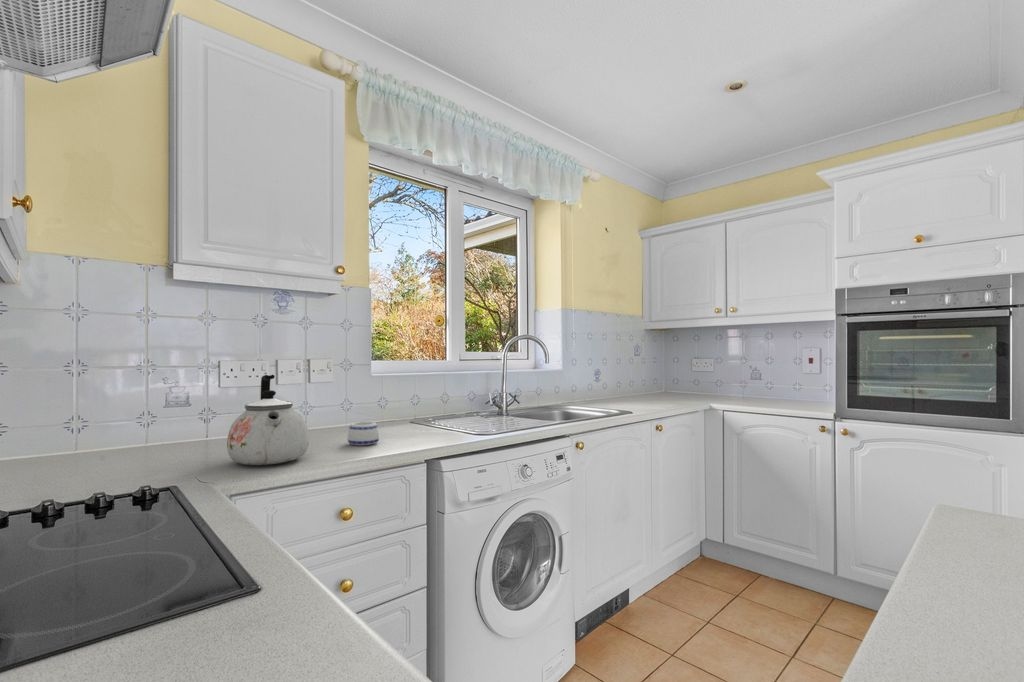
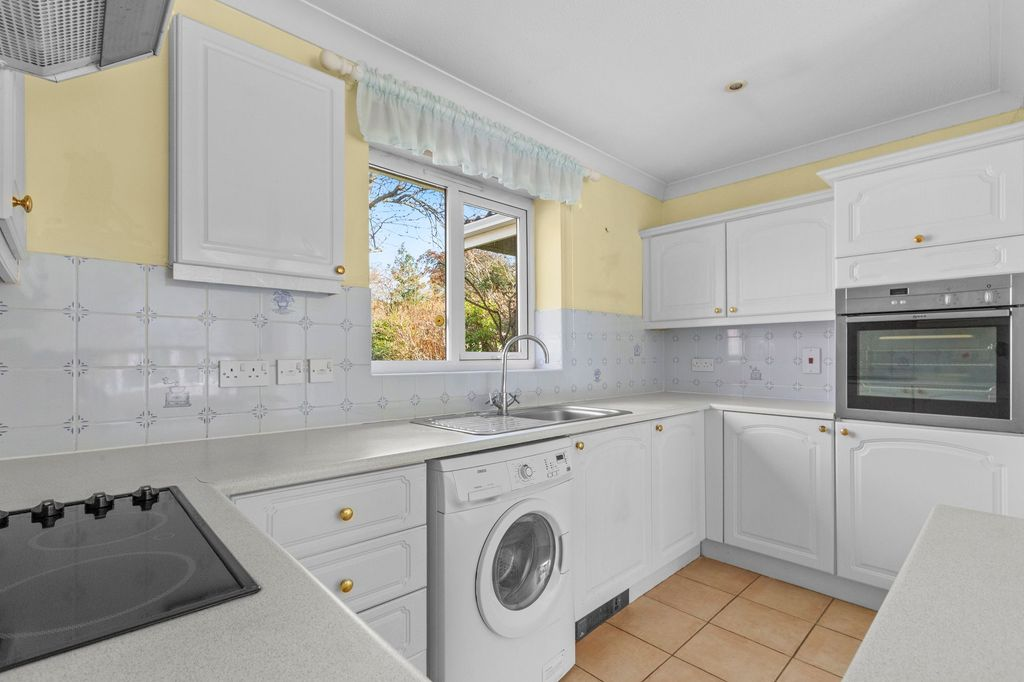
- kettle [226,374,310,466]
- mug [347,421,380,446]
